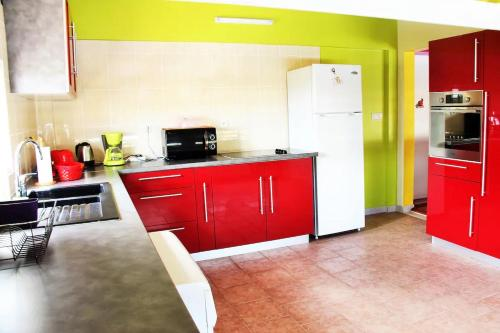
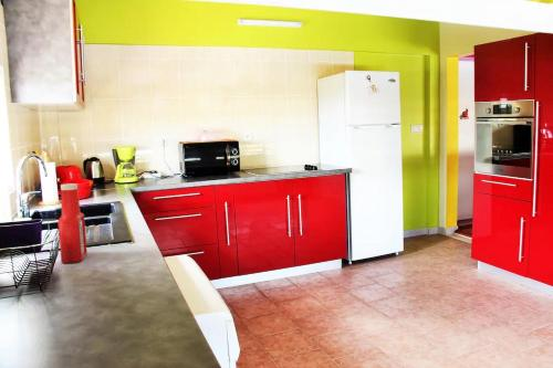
+ soap bottle [56,182,88,264]
